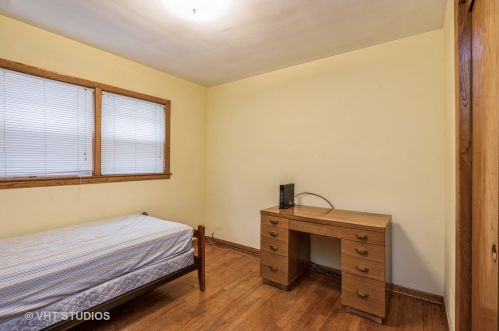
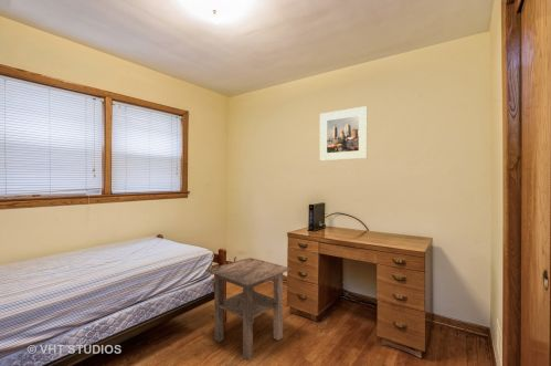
+ side table [204,257,293,362]
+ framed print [319,105,369,163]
